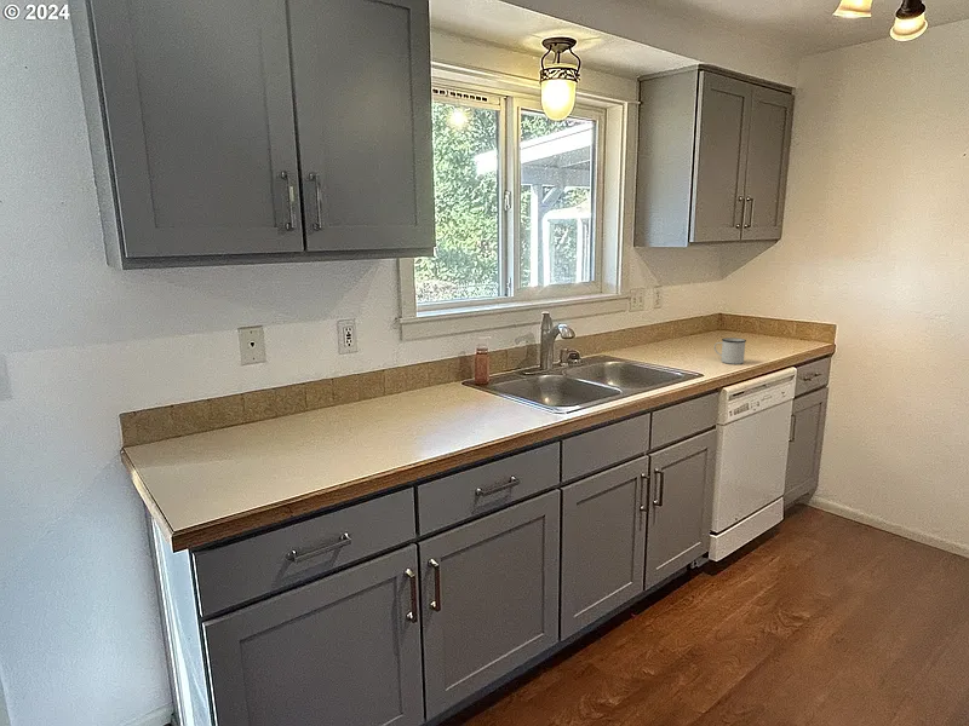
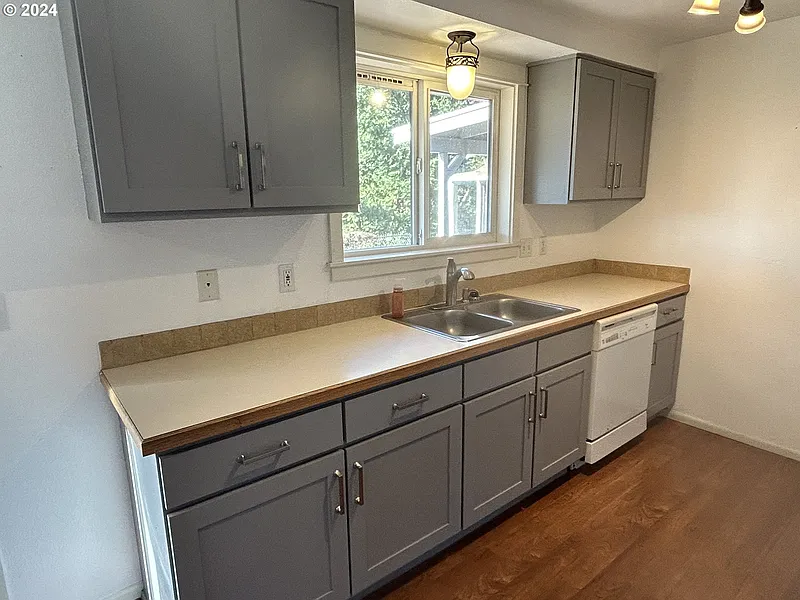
- mug [713,336,747,365]
